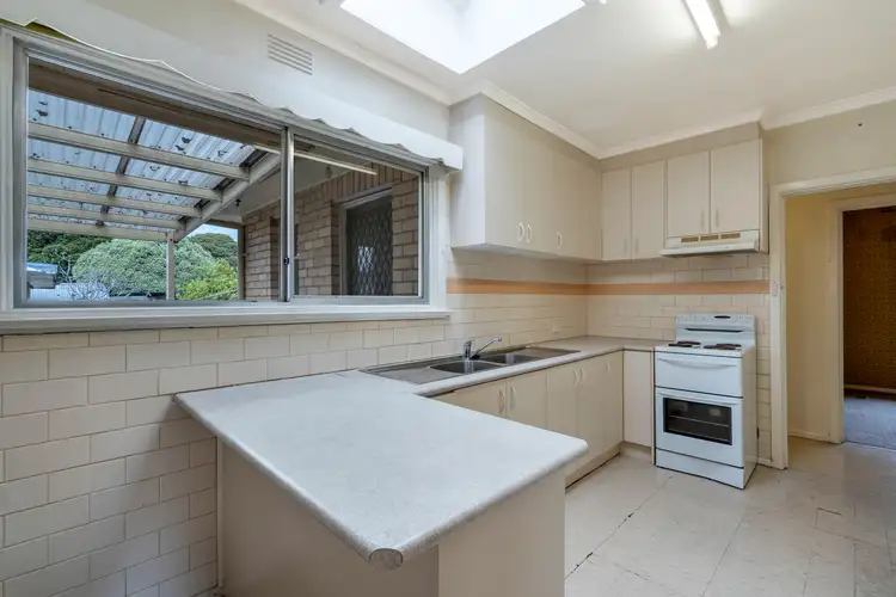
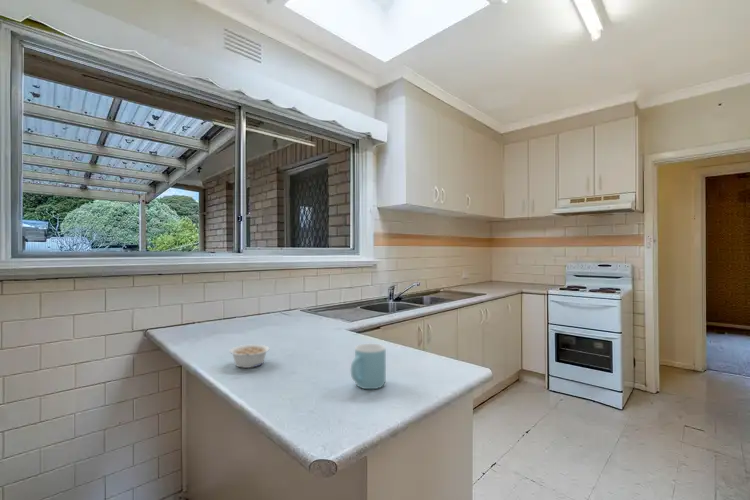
+ mug [350,343,387,390]
+ legume [228,343,270,369]
